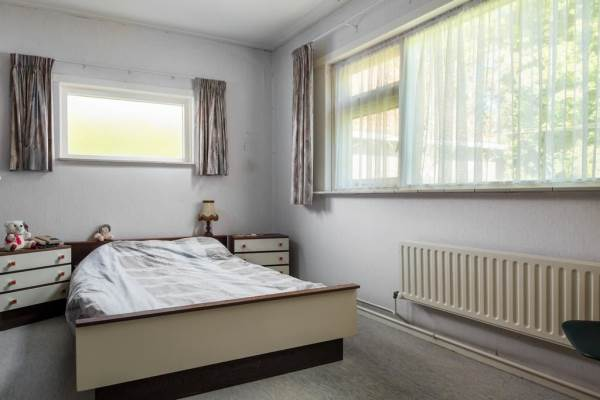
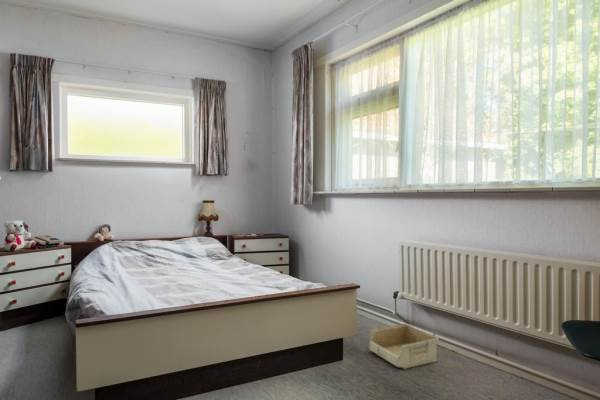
+ storage bin [369,323,440,370]
